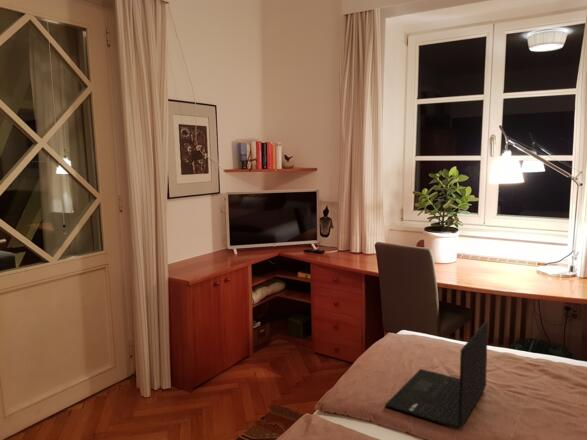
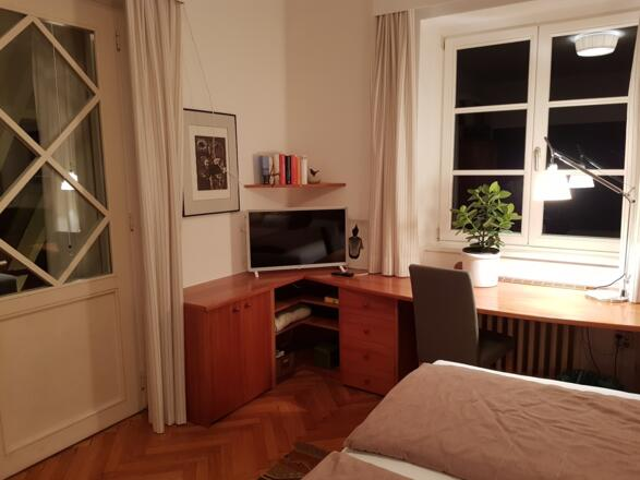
- laptop [384,320,489,430]
